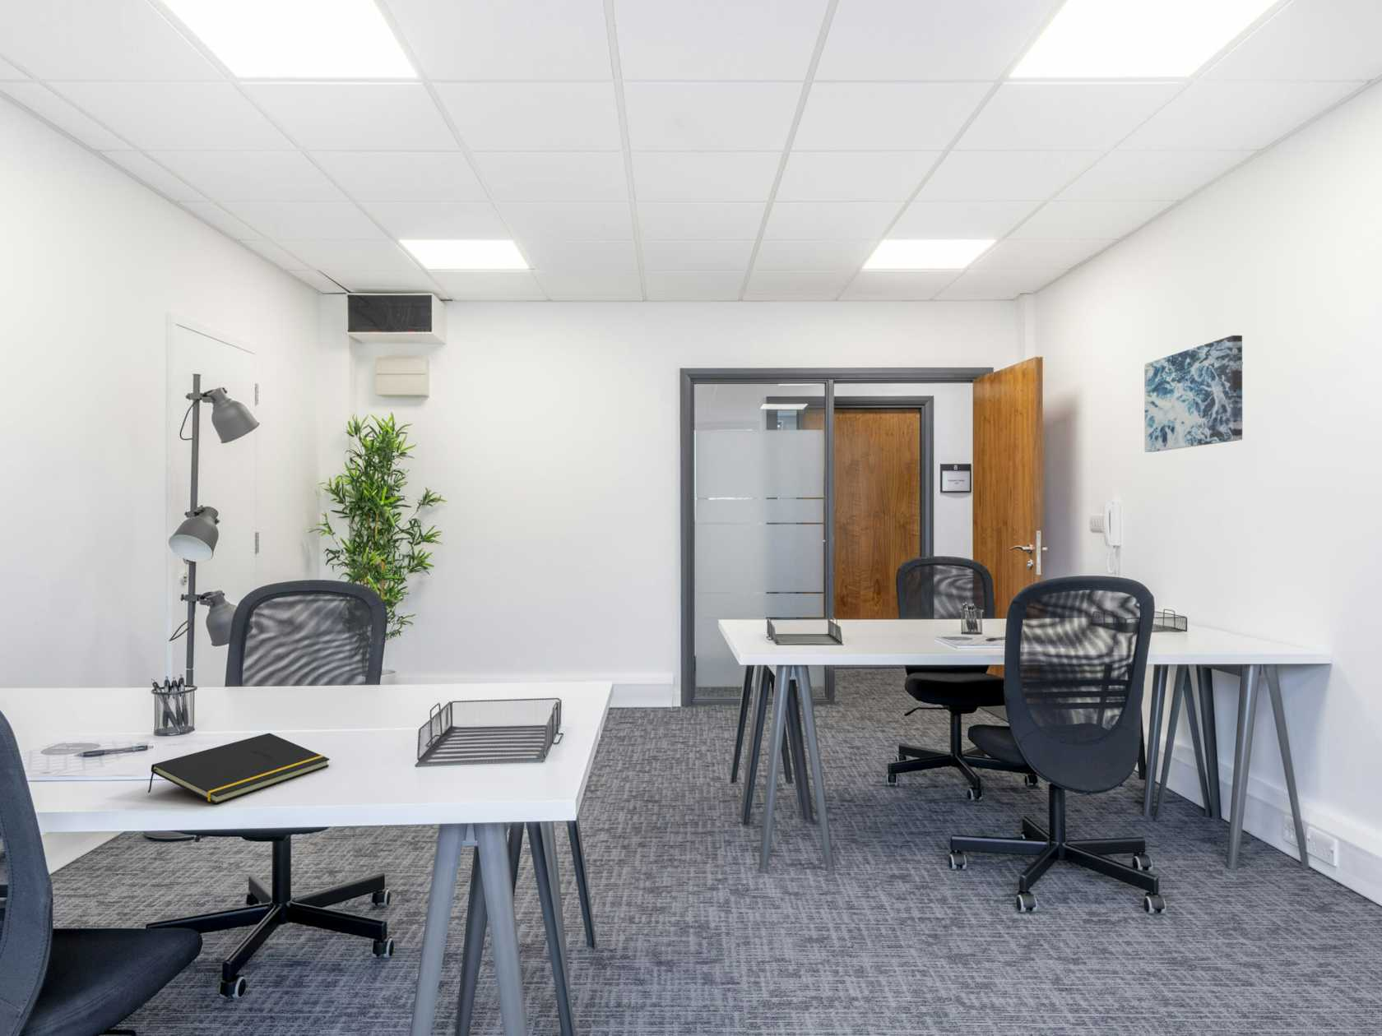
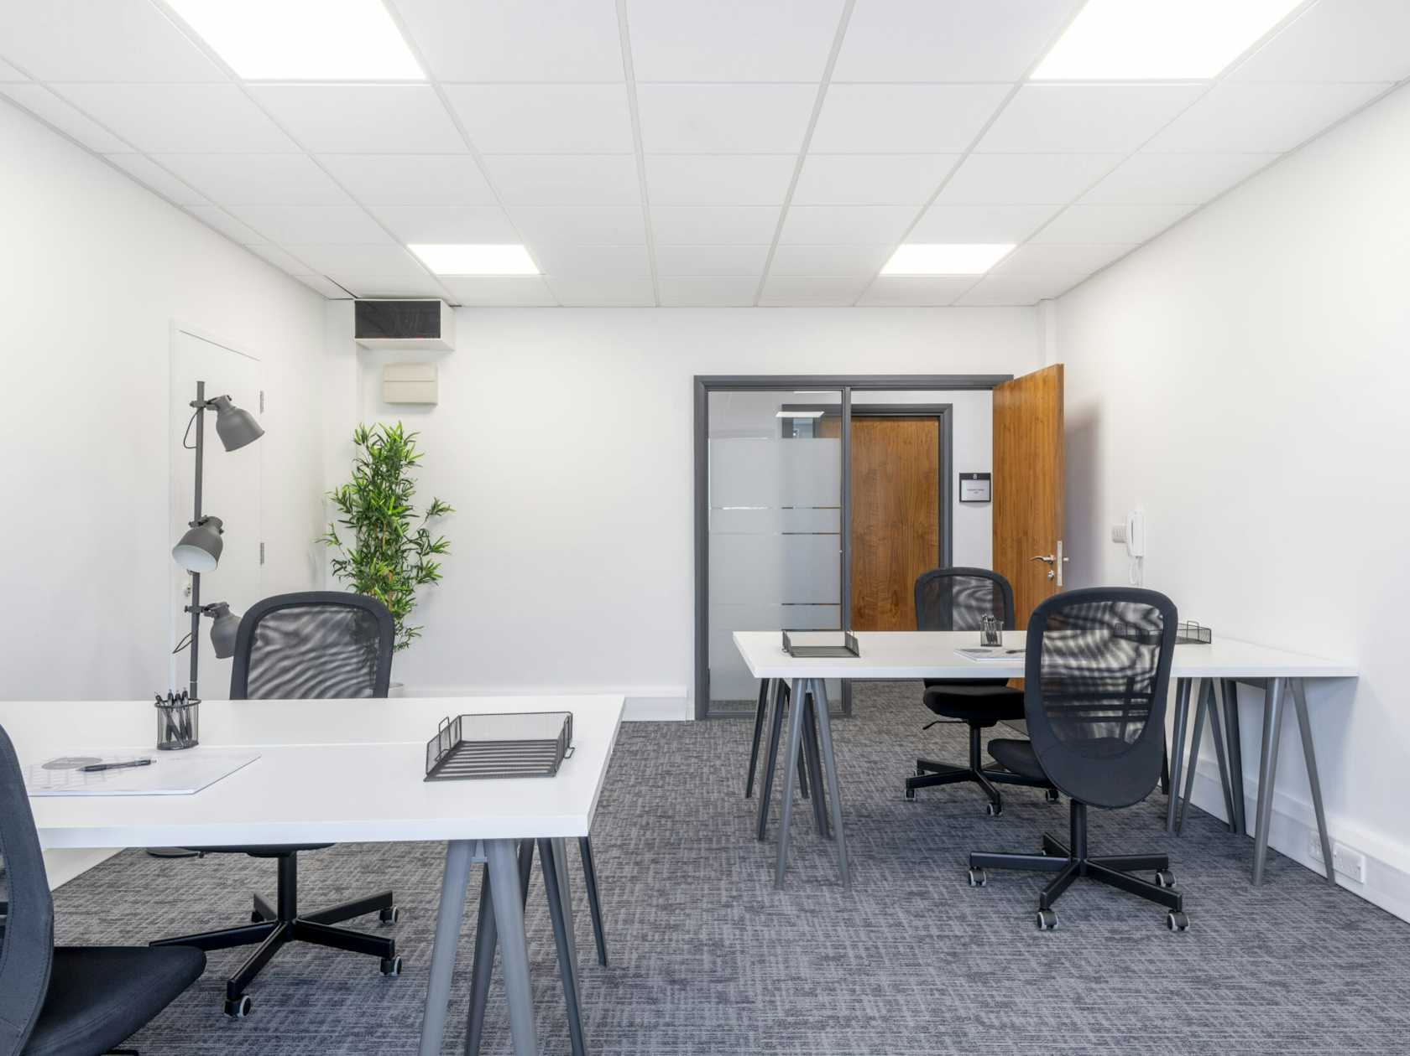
- wall art [1144,335,1244,453]
- notepad [147,732,331,805]
